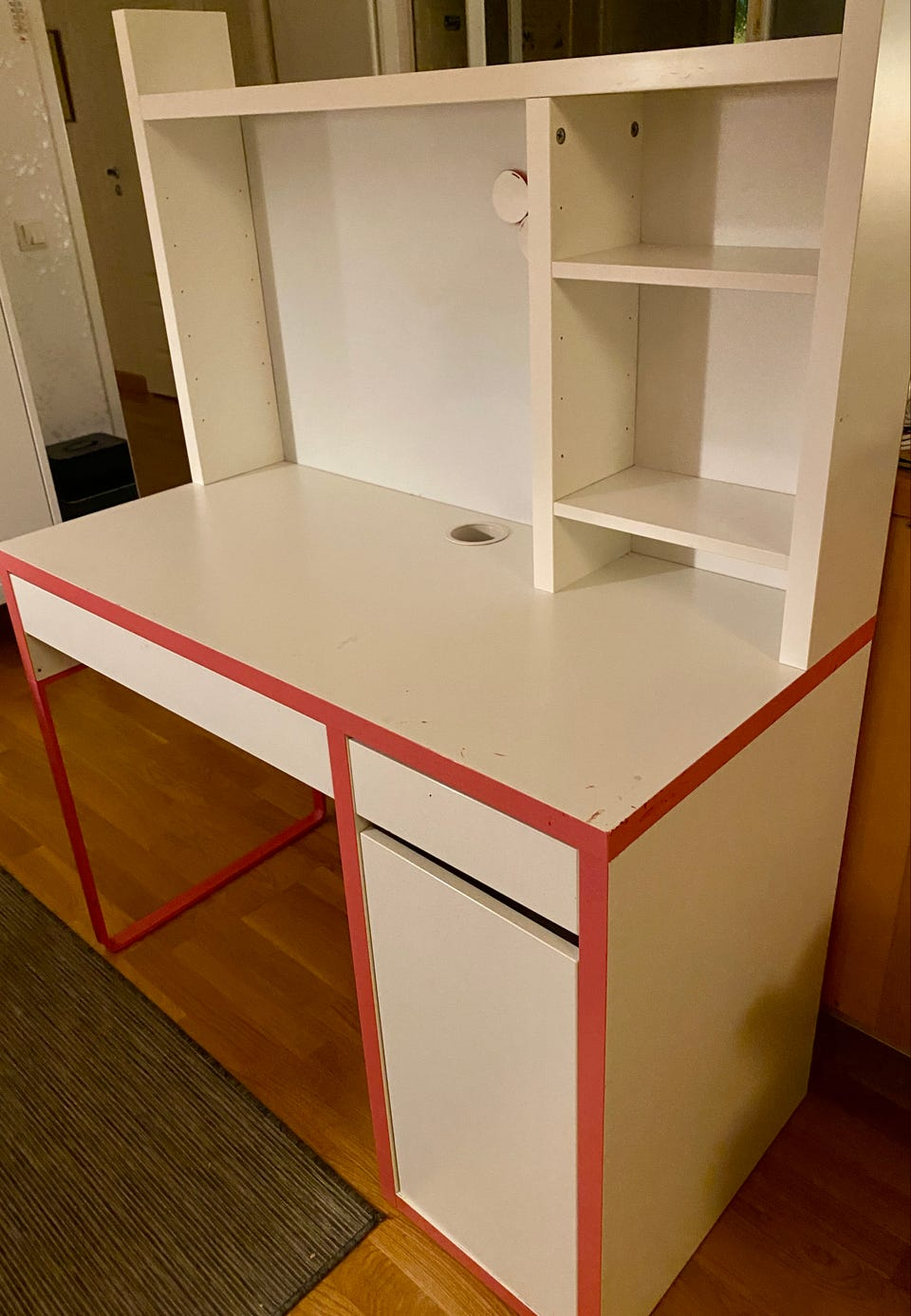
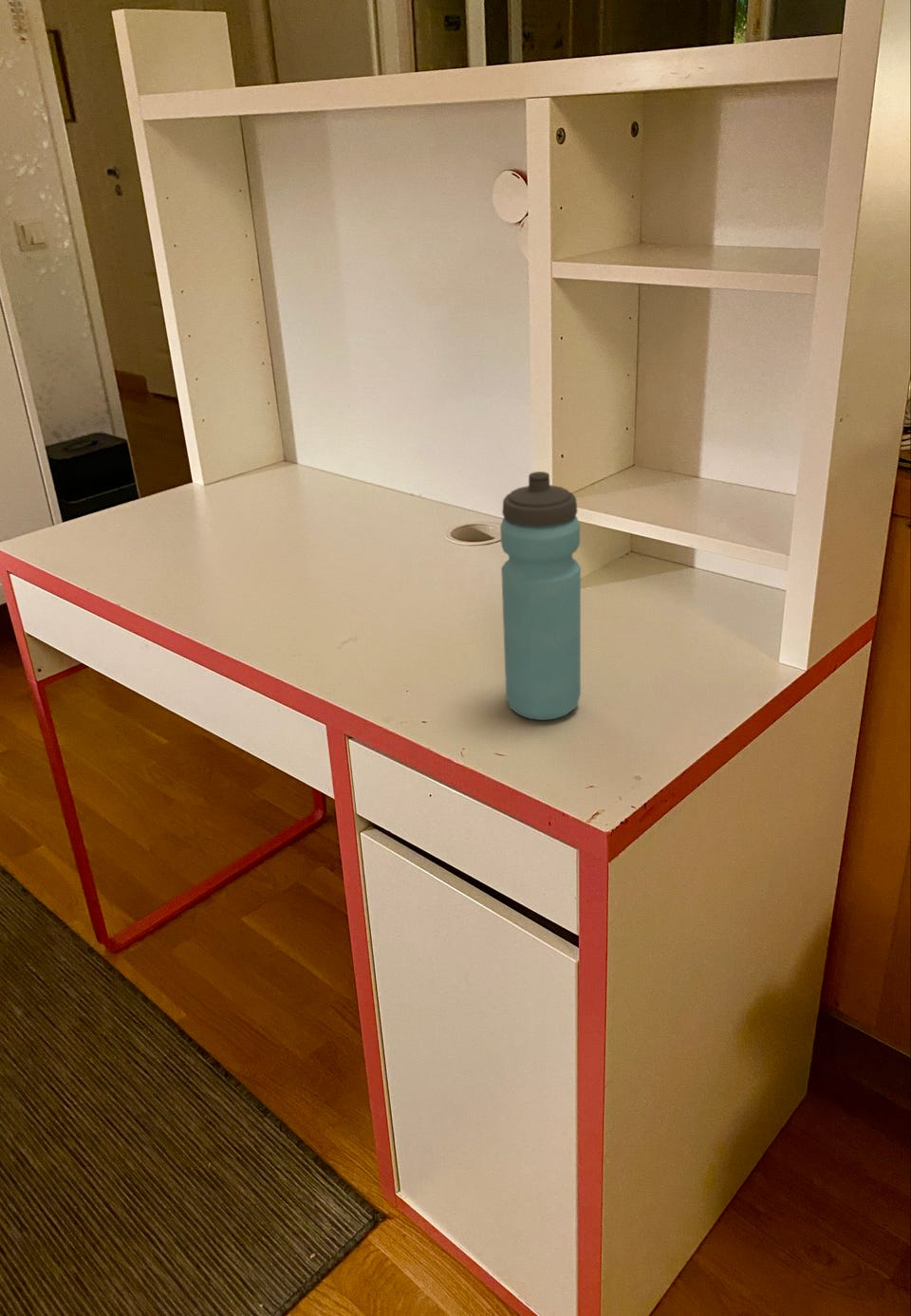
+ water bottle [499,471,582,721]
